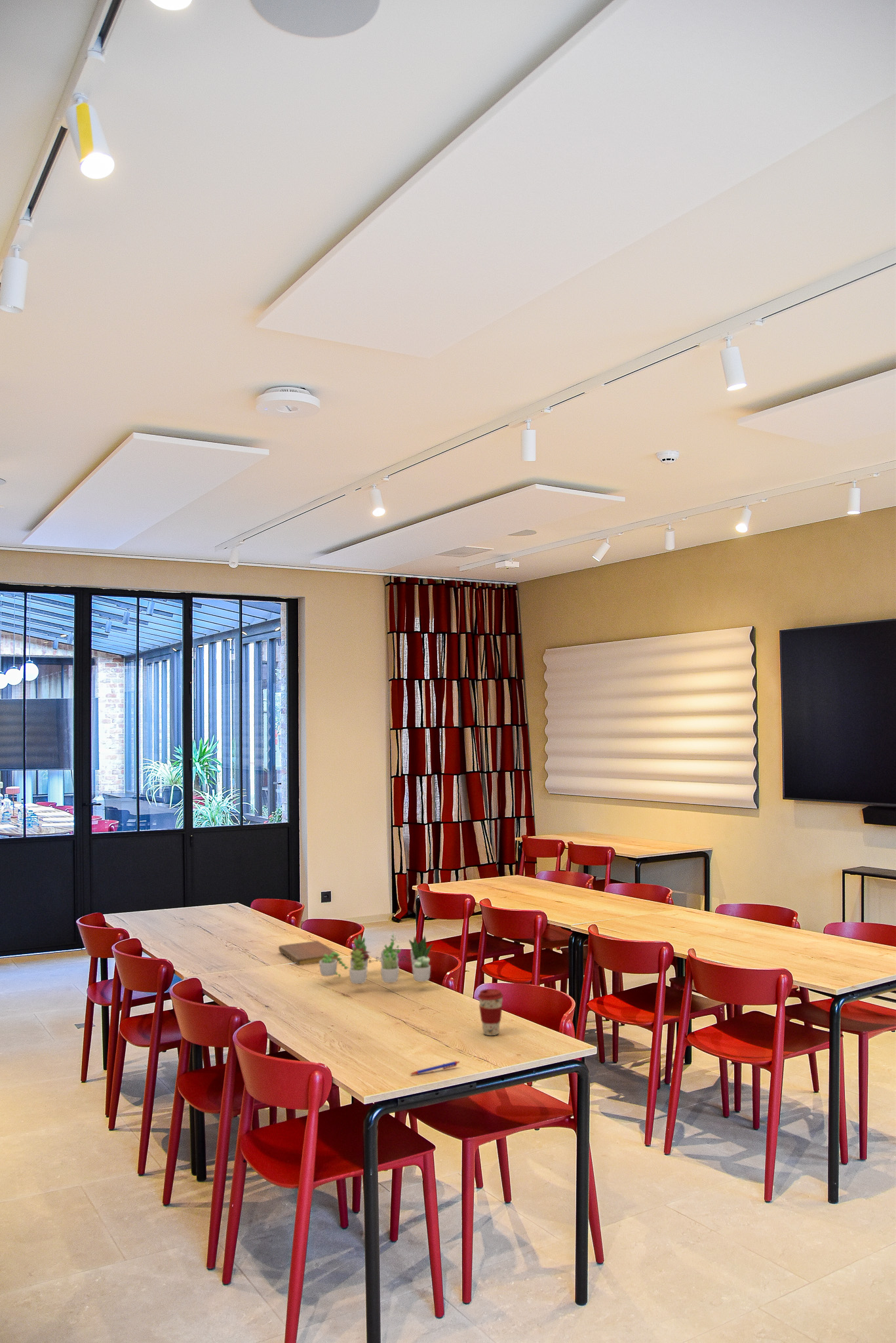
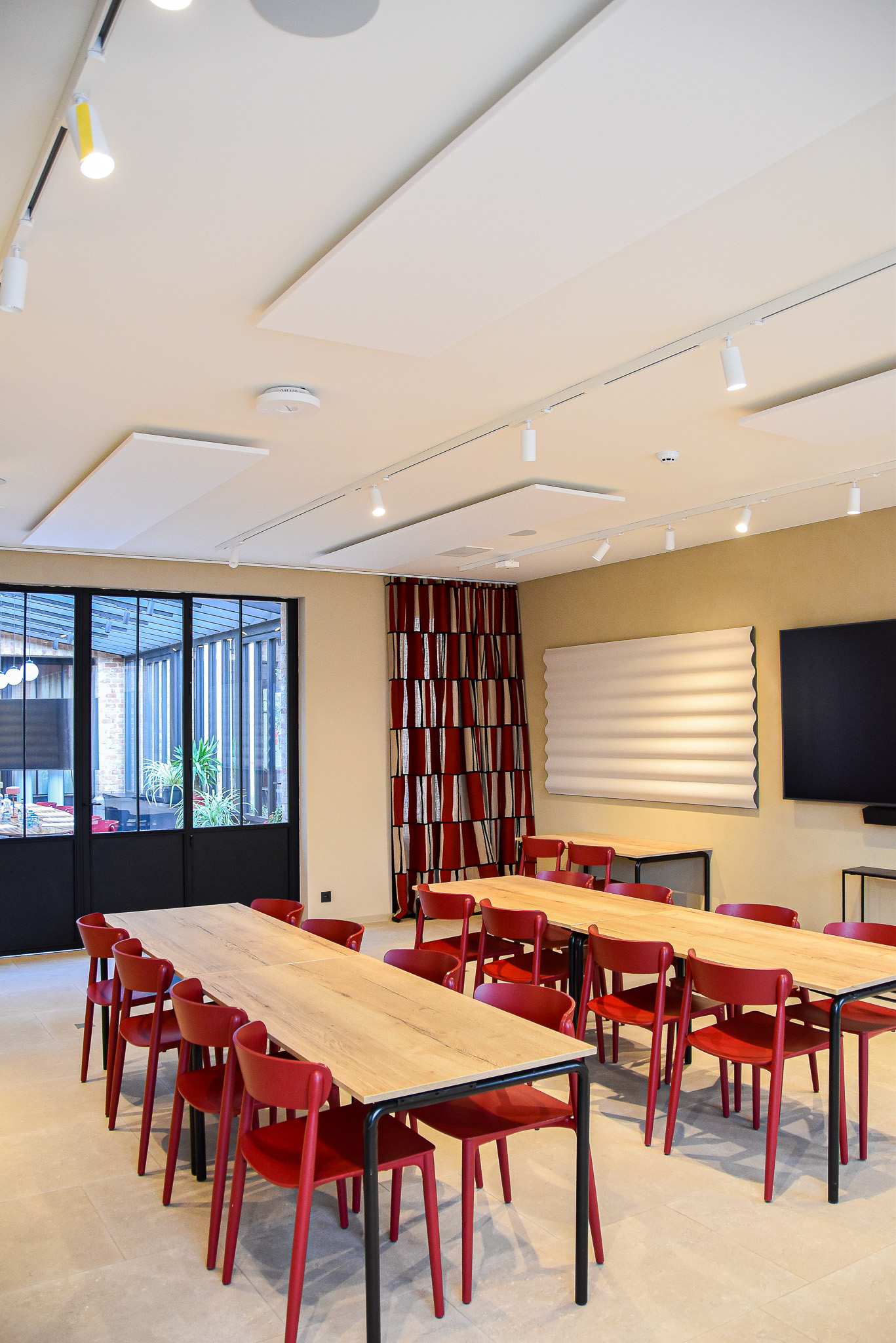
- pen [409,1060,460,1075]
- notebook [278,940,339,966]
- coffee cup [477,988,504,1036]
- succulent plant [319,932,435,984]
